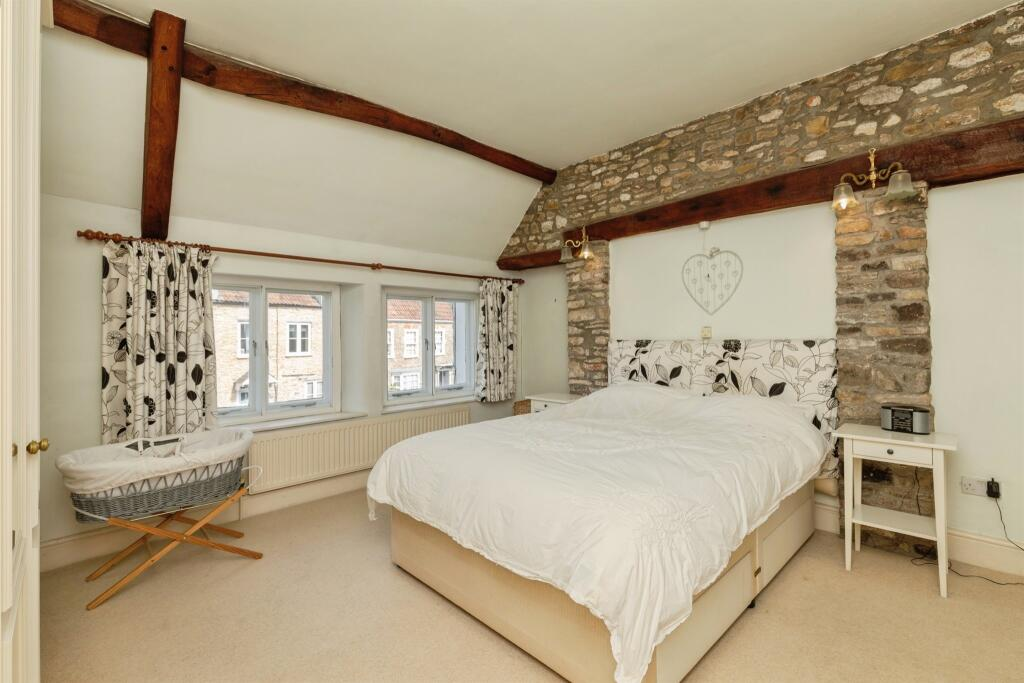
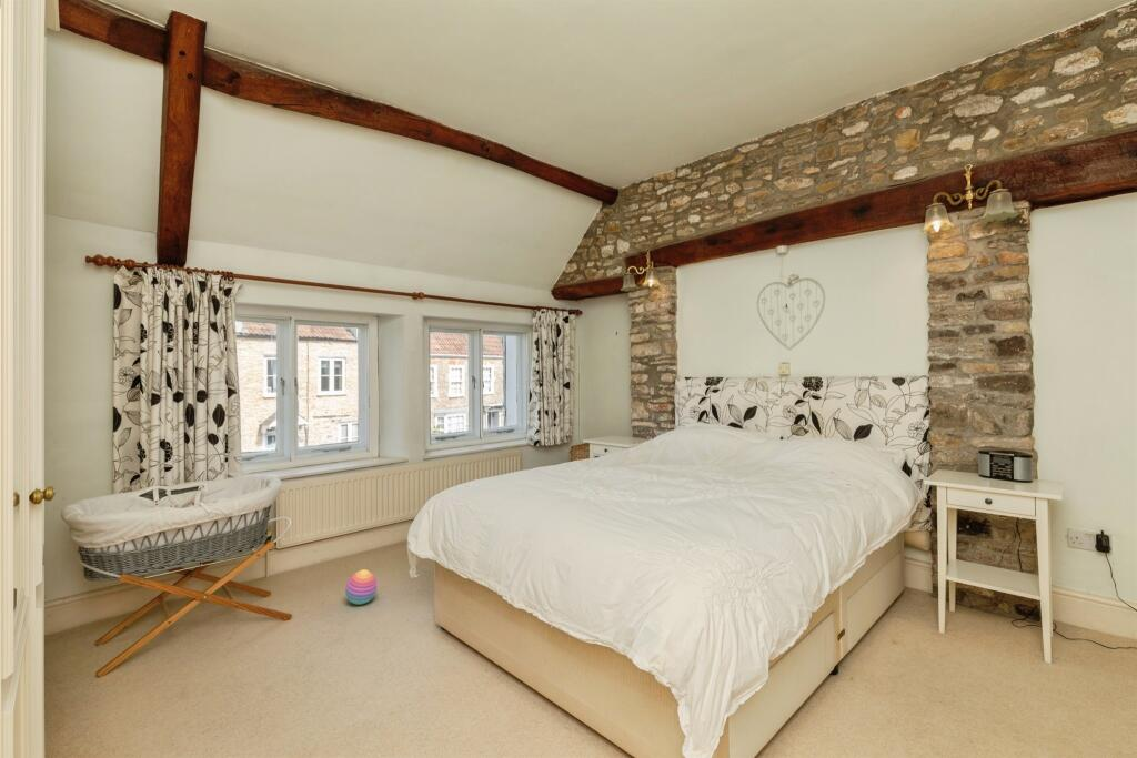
+ stacking toy [344,568,379,606]
